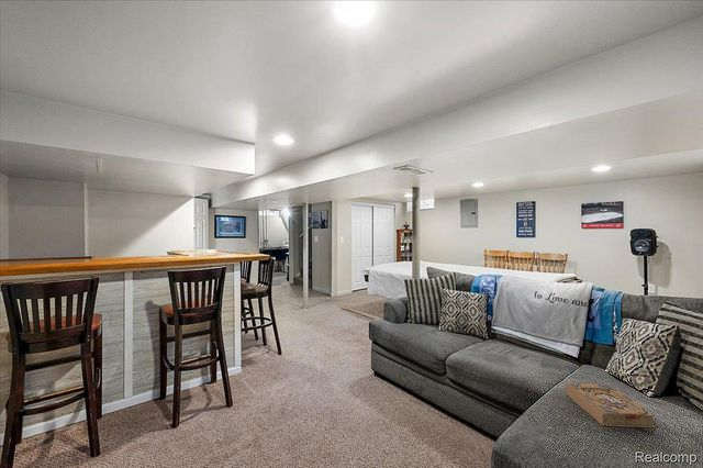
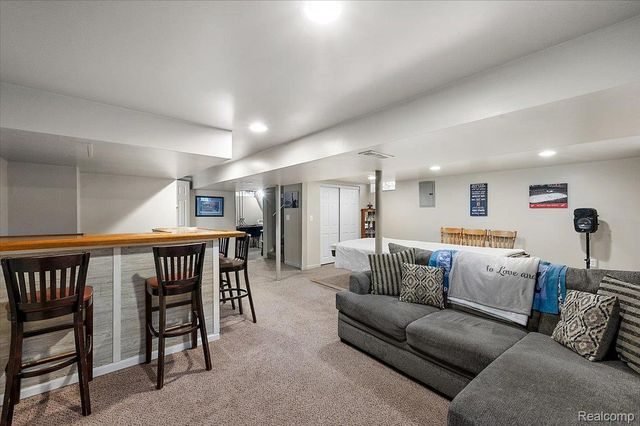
- book [563,382,656,428]
